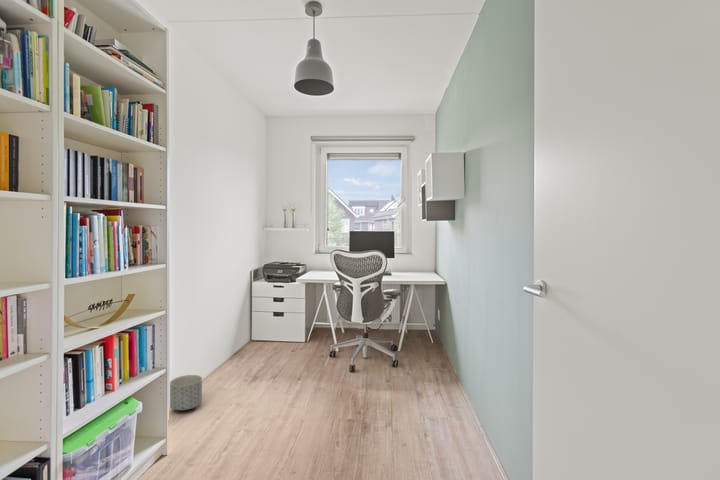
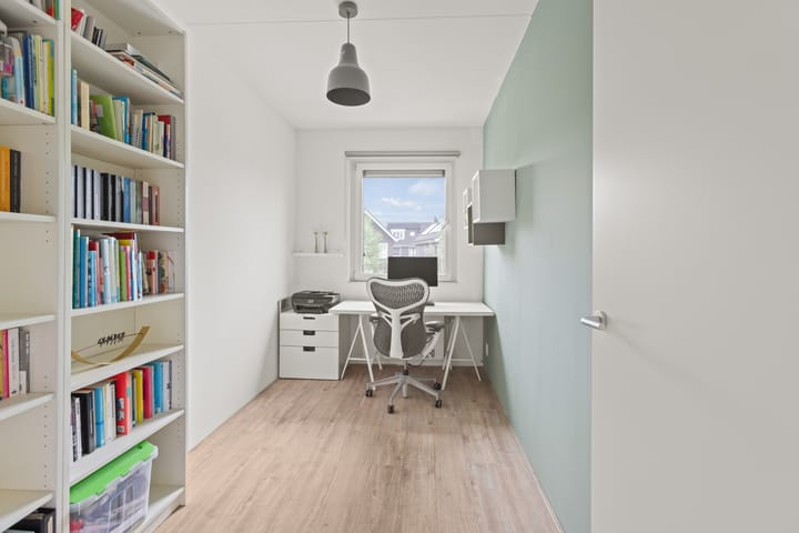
- planter [169,374,203,412]
